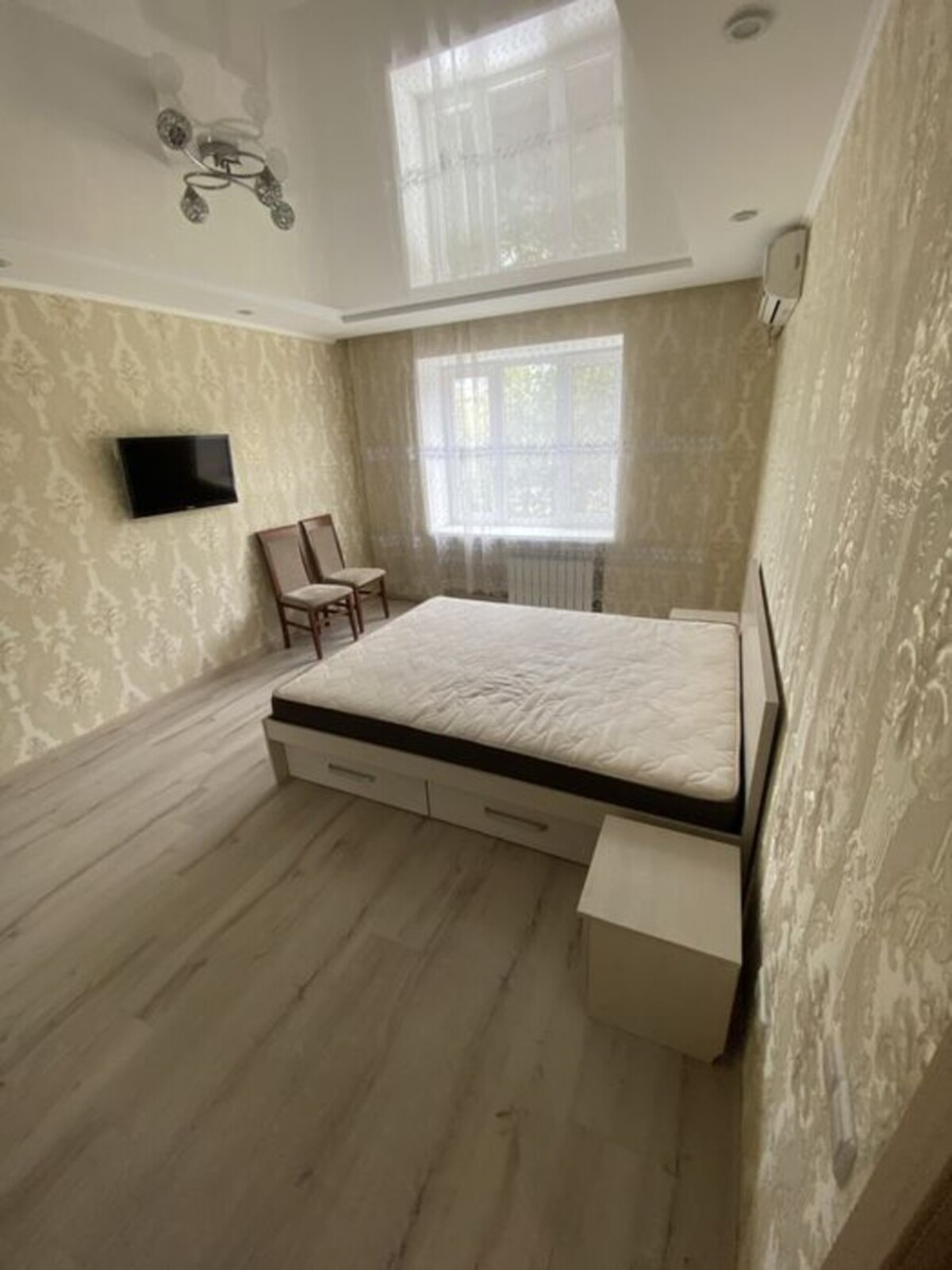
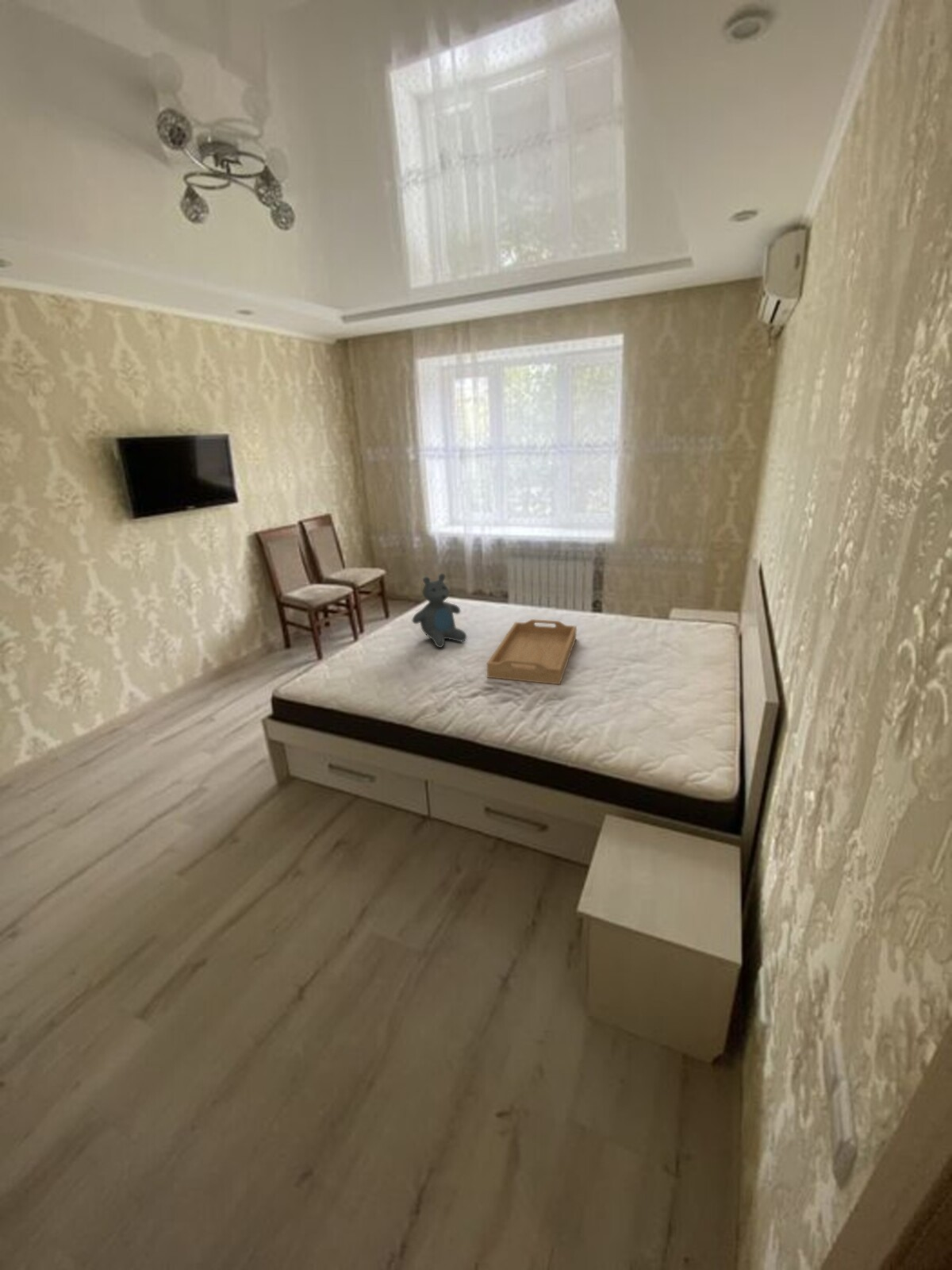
+ teddy bear [412,573,467,648]
+ serving tray [486,618,578,686]
